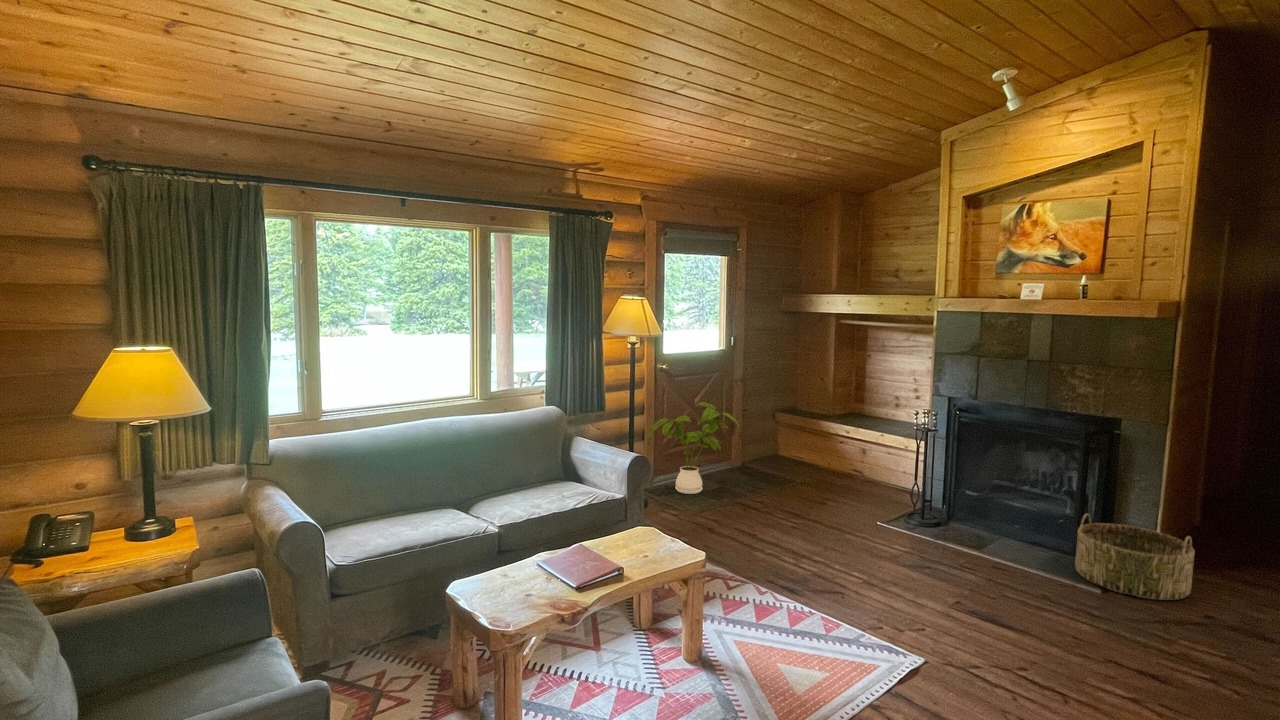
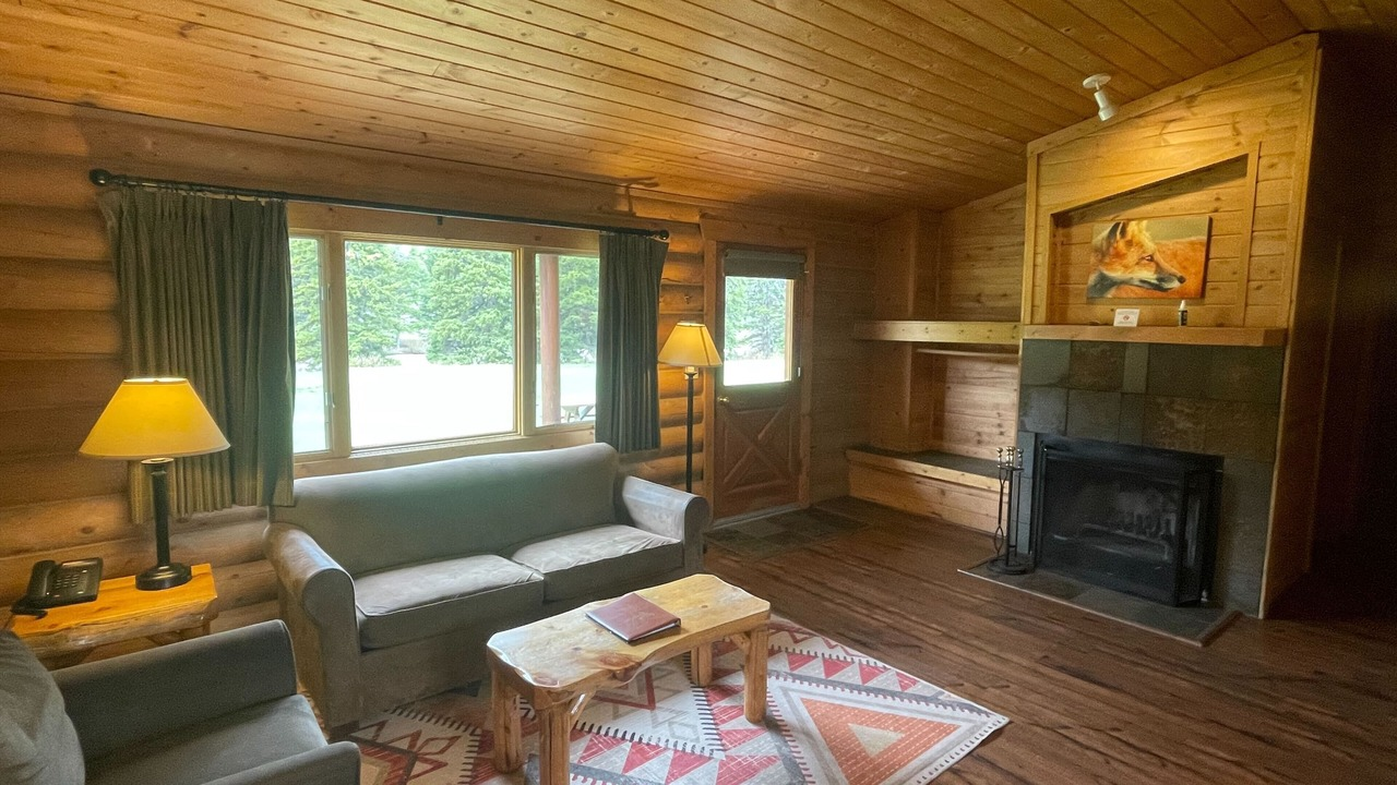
- house plant [649,401,741,495]
- basket [1074,512,1196,601]
